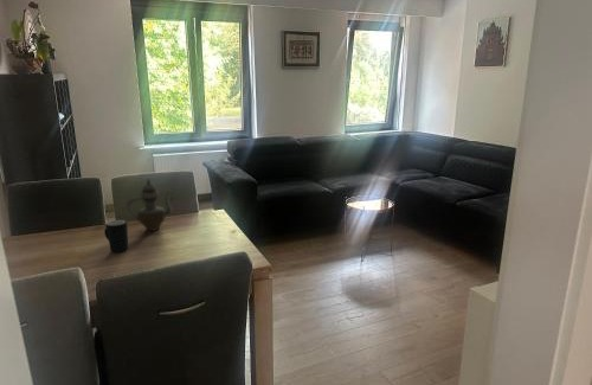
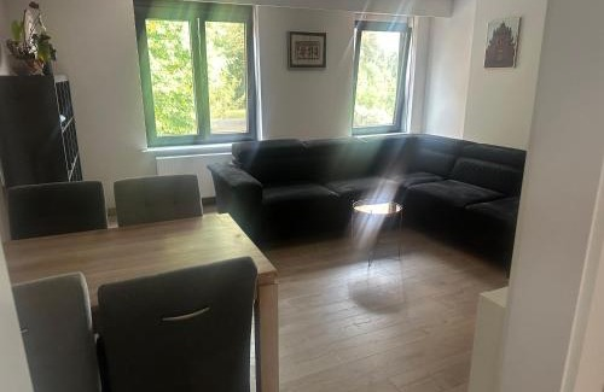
- mug [103,219,129,254]
- teapot [124,177,174,232]
